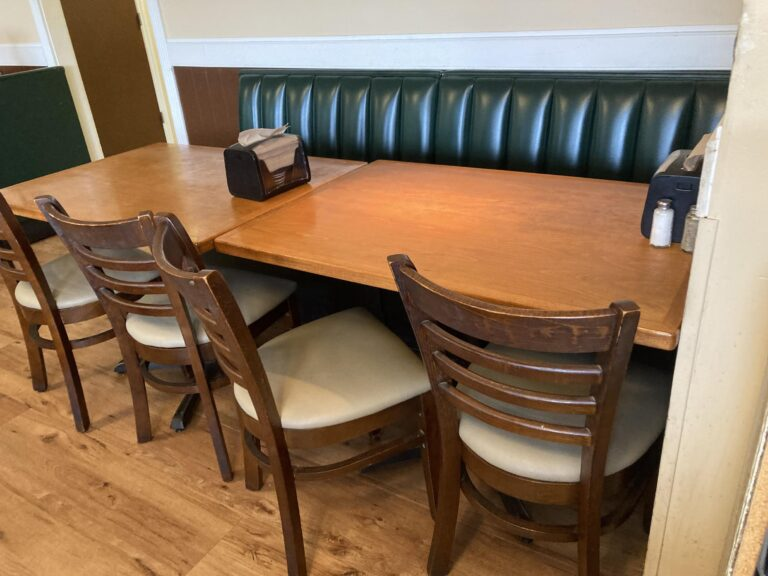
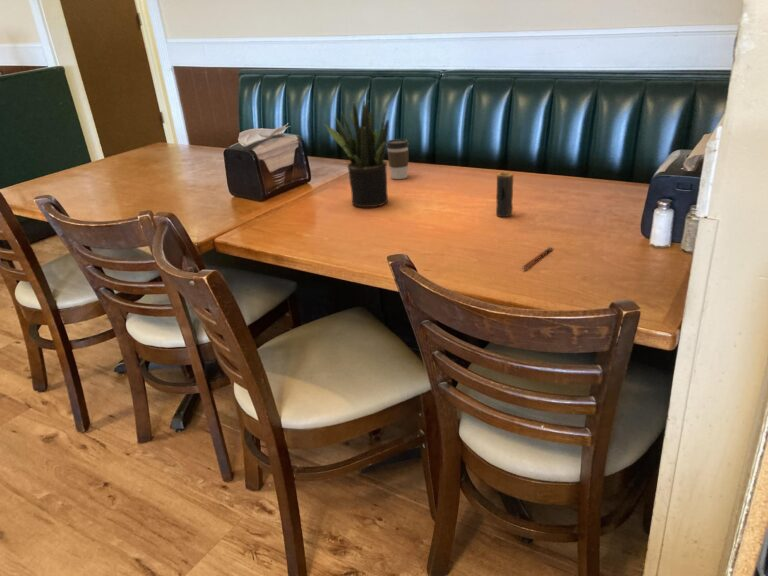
+ potted plant [323,99,390,208]
+ coffee cup [386,138,410,180]
+ pen [521,245,554,270]
+ candle [495,171,514,218]
